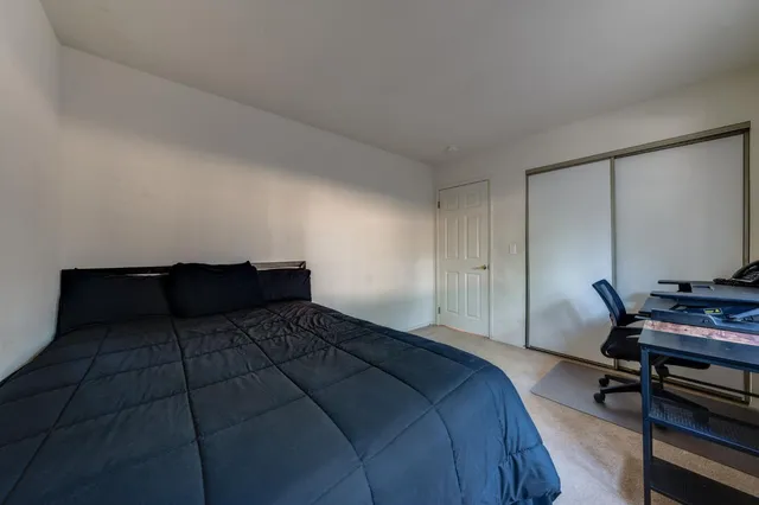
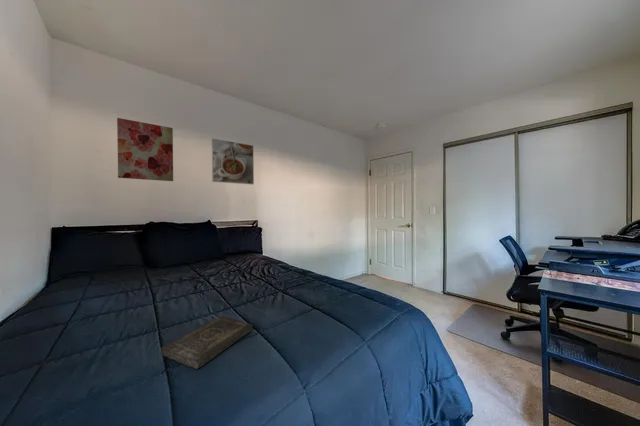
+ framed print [211,137,255,186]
+ book [161,315,253,370]
+ wall art [116,117,174,182]
